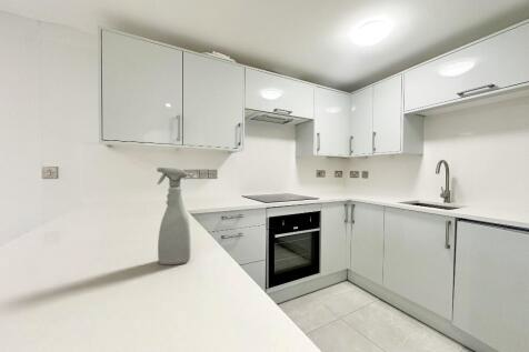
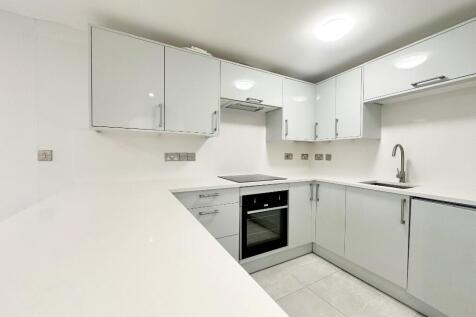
- spray bottle [156,167,192,265]
